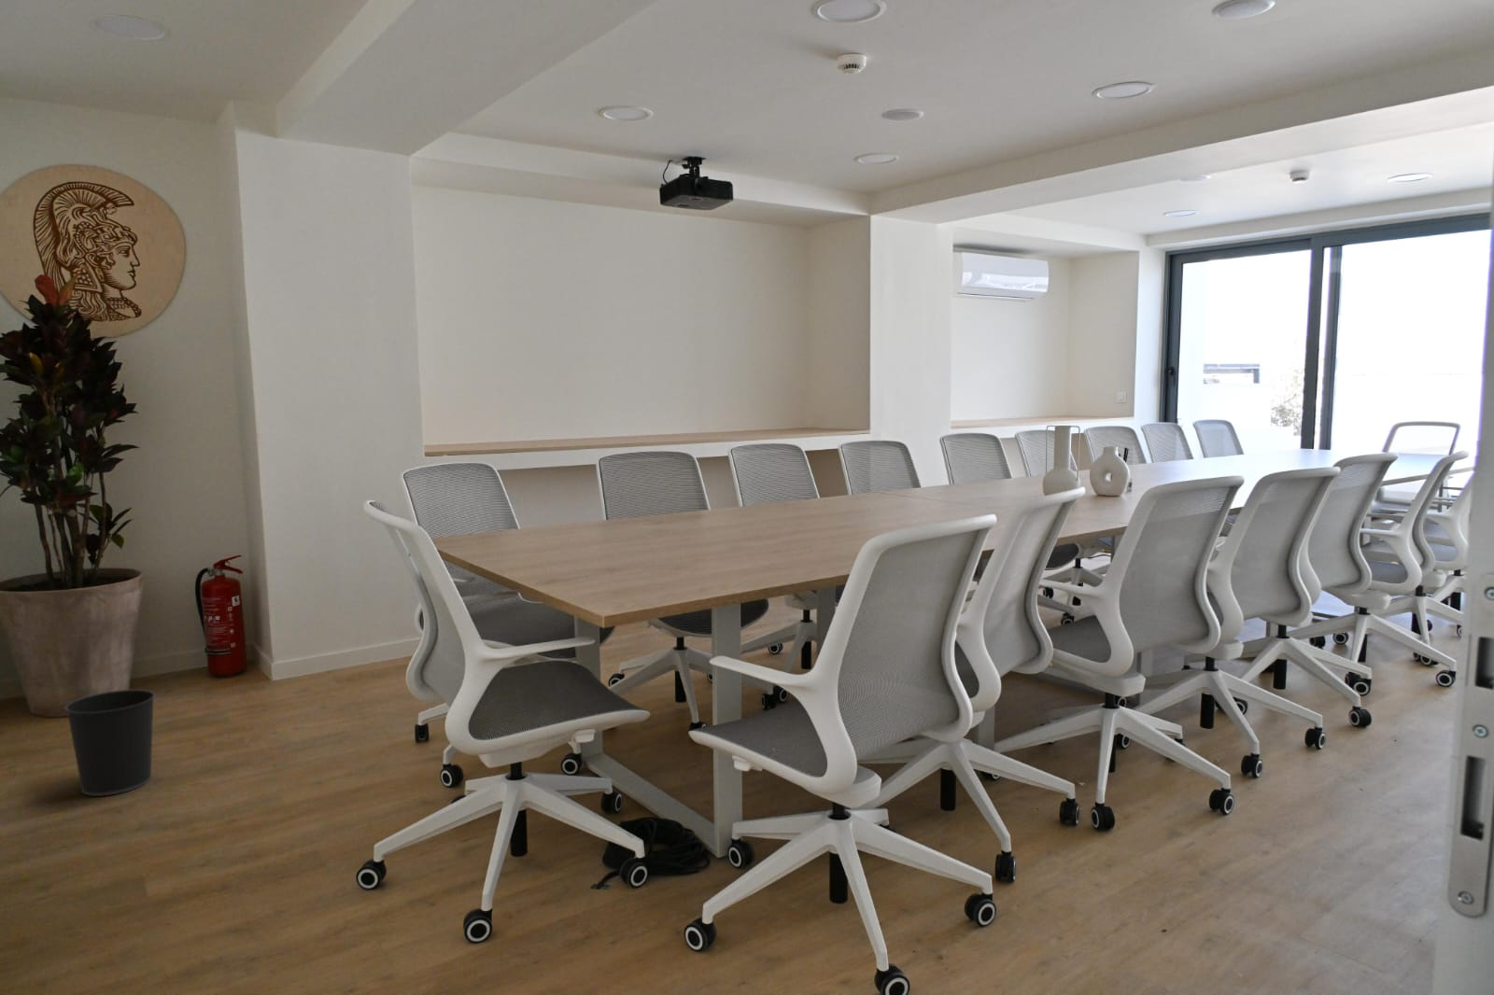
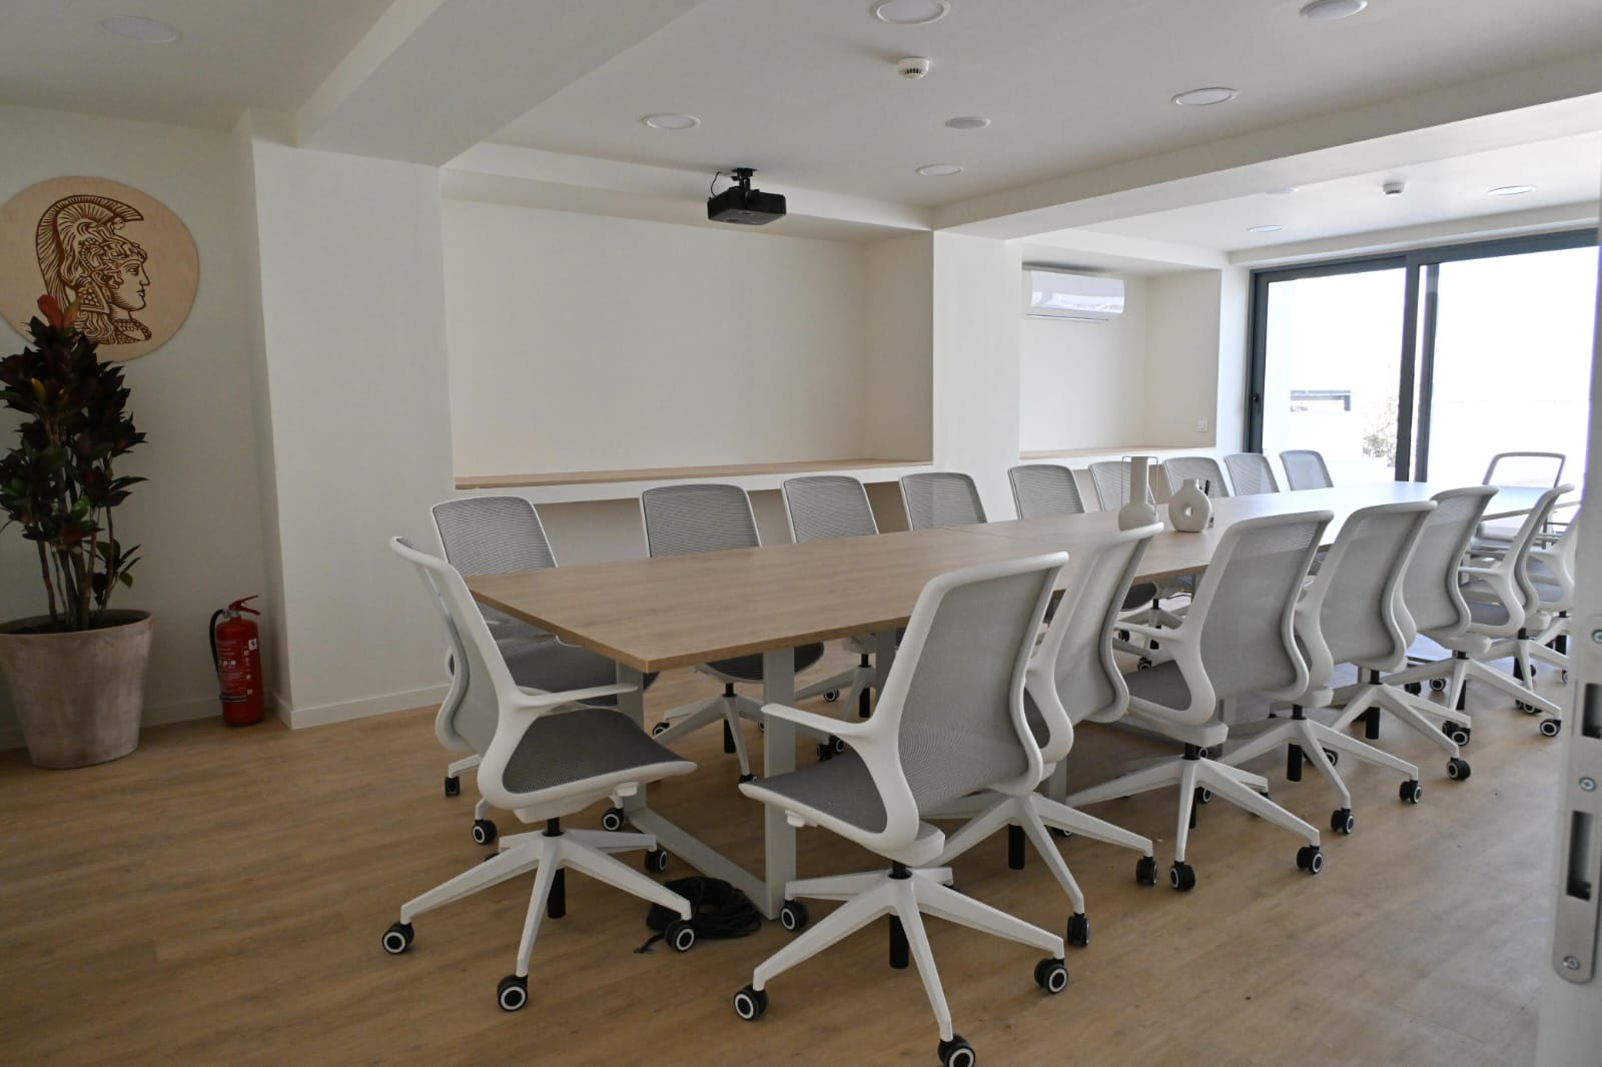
- wastebasket [63,689,156,797]
